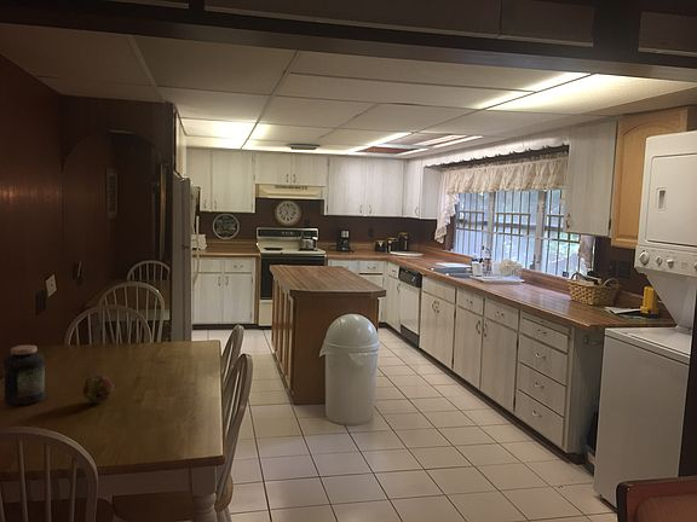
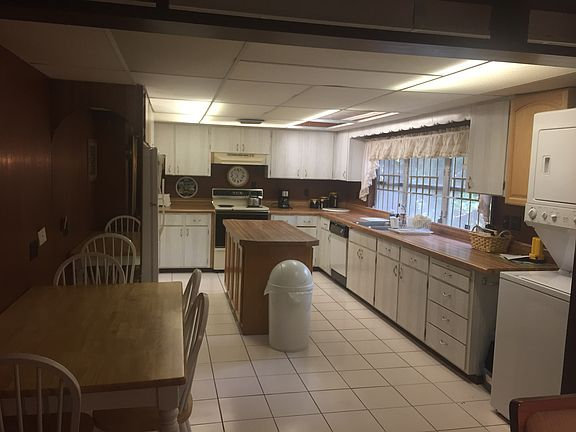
- jar [2,344,46,407]
- fruit [82,373,115,404]
